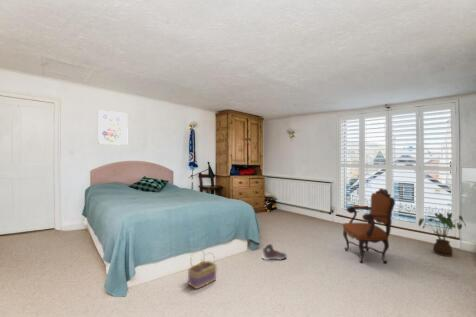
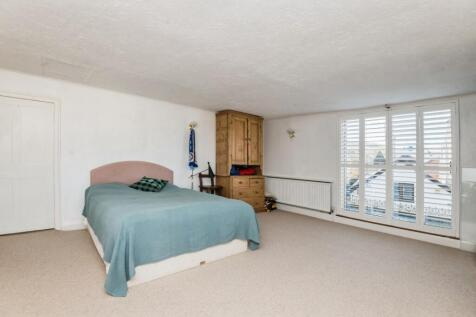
- basket [187,248,218,290]
- sneaker [261,243,287,261]
- armchair [342,187,396,265]
- wall art [97,109,129,146]
- house plant [417,211,467,257]
